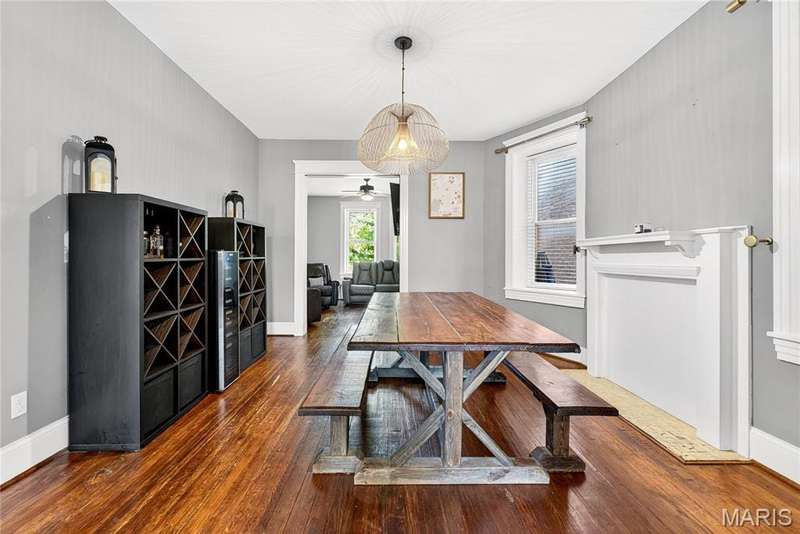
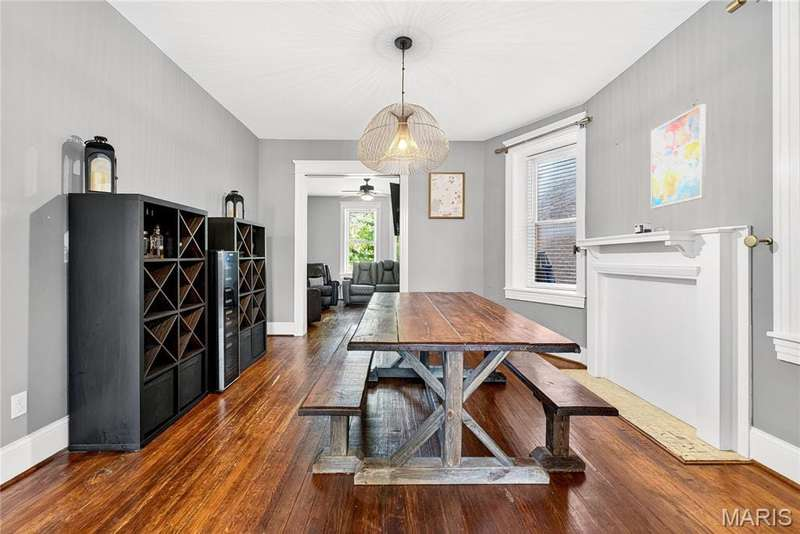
+ wall art [650,103,706,210]
